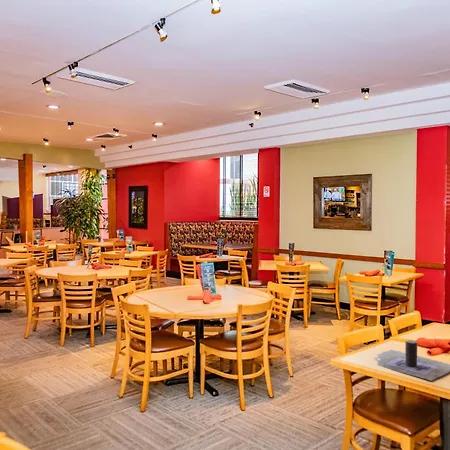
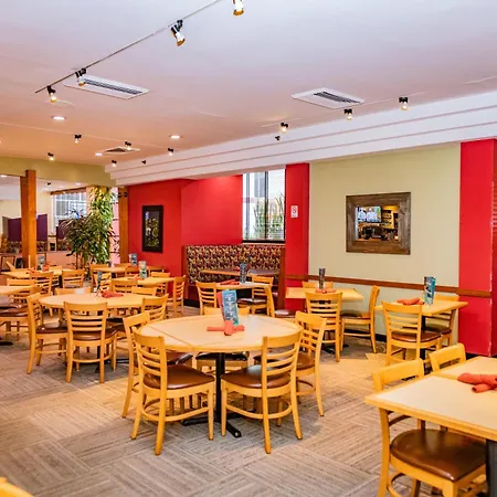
- napkin [373,339,450,382]
